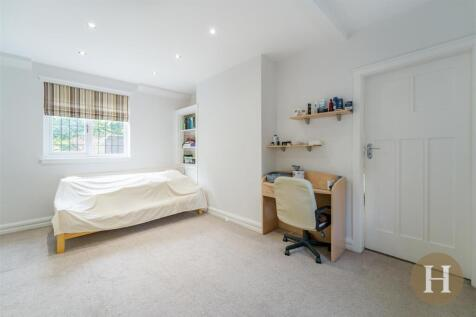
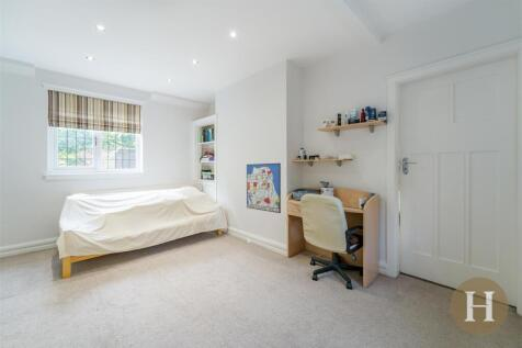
+ wall art [246,162,282,214]
